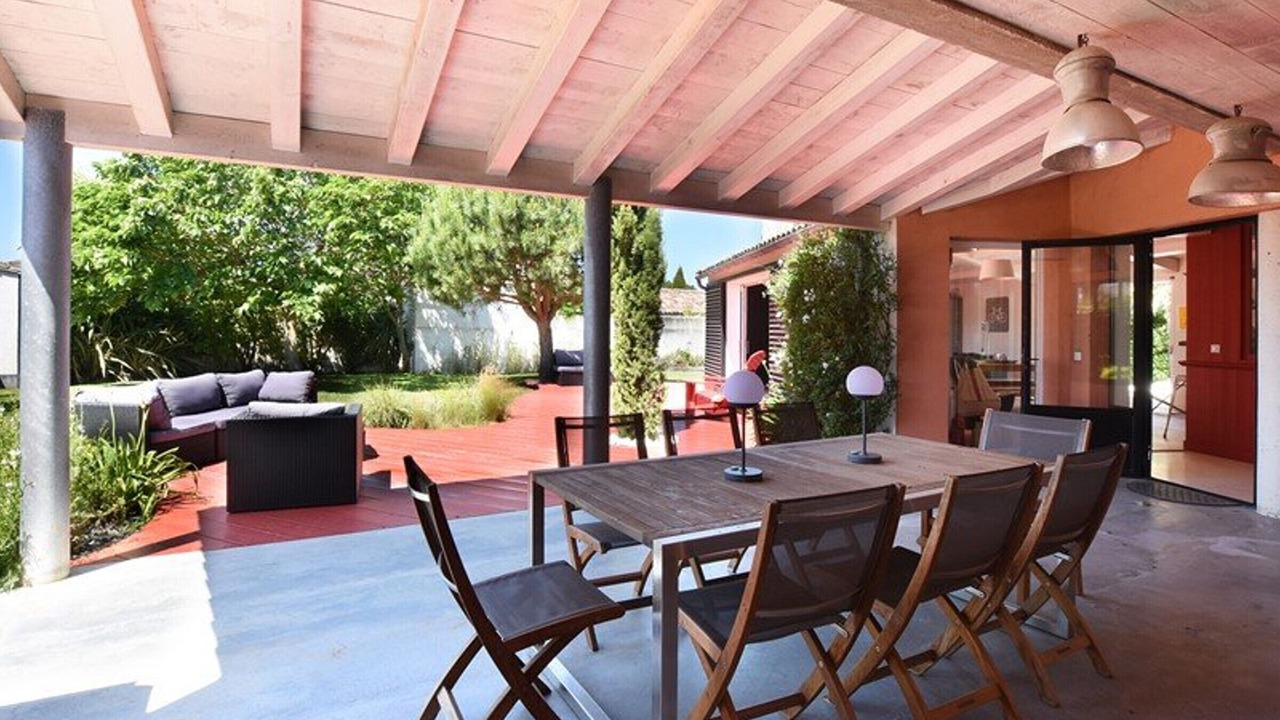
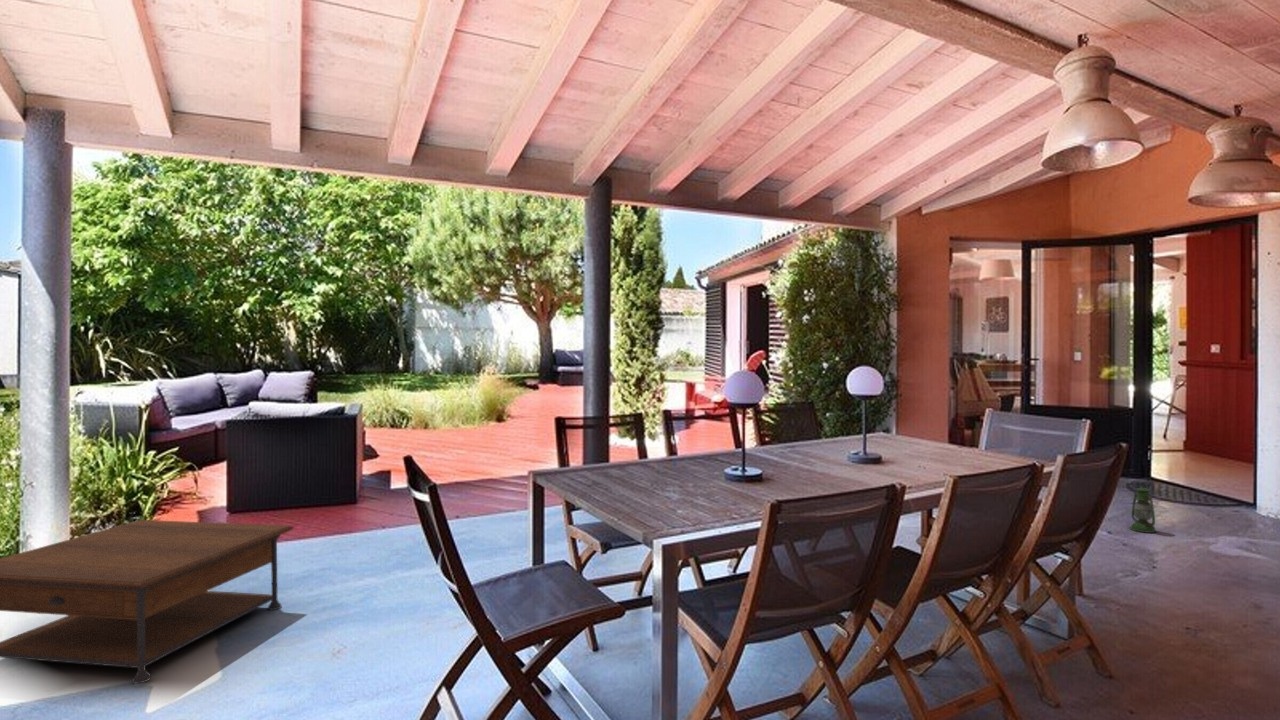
+ lantern [1122,487,1158,534]
+ coffee table [0,519,294,685]
